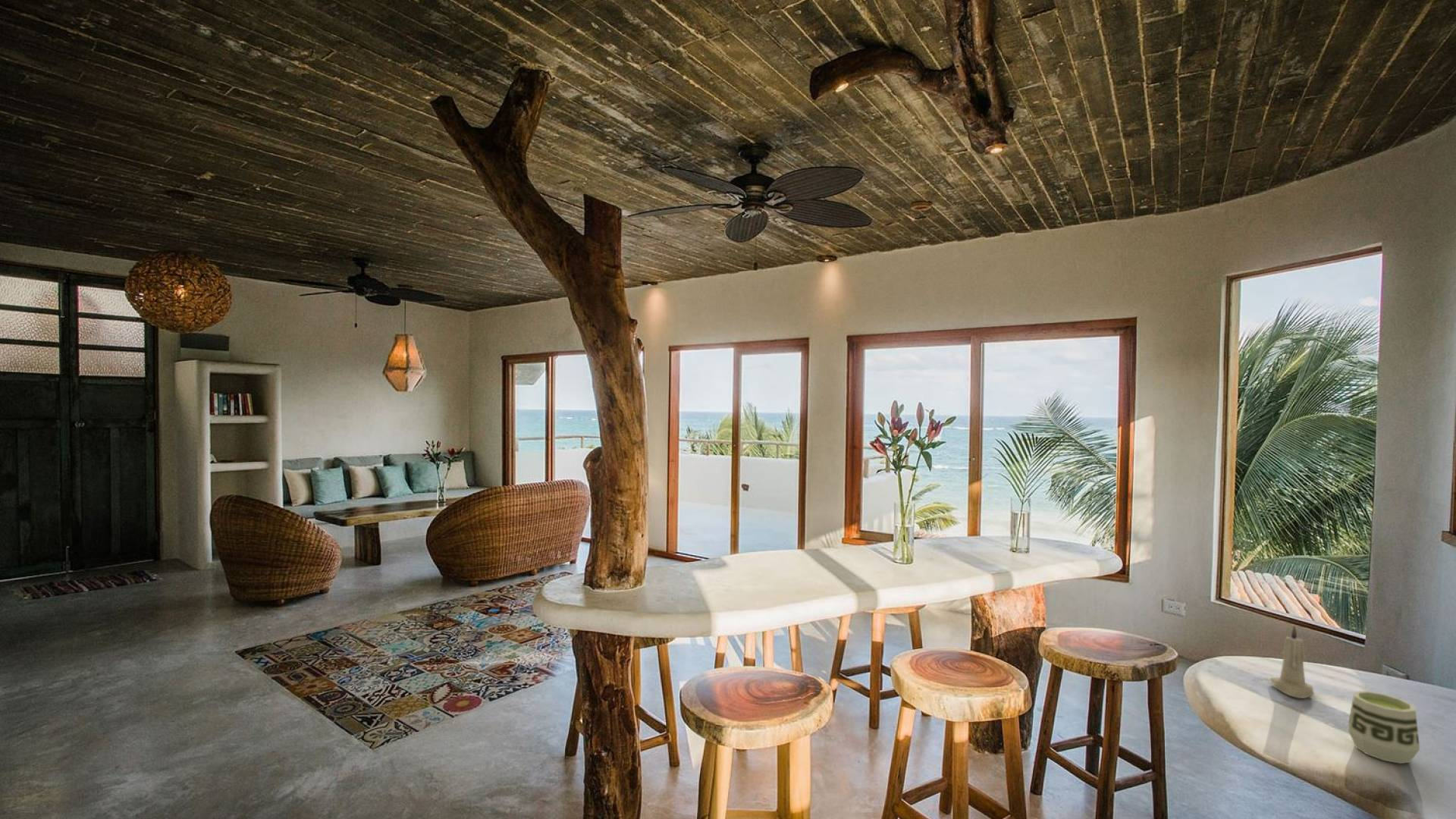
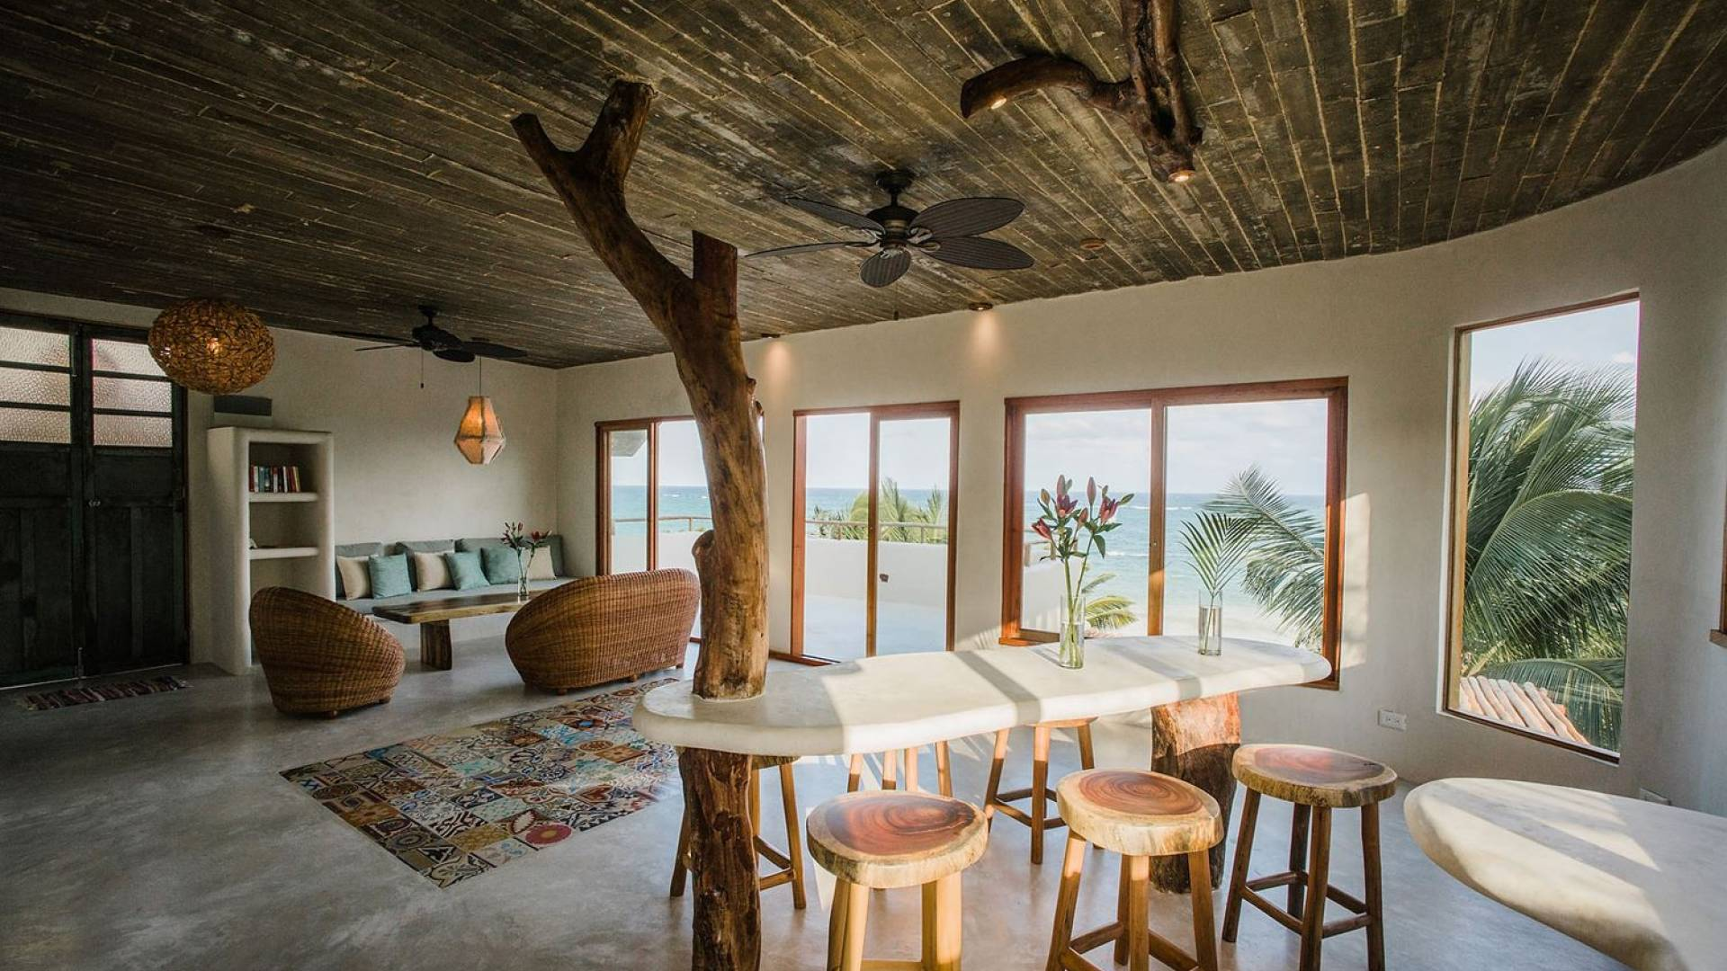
- candle [1269,624,1315,699]
- cup [1348,690,1420,764]
